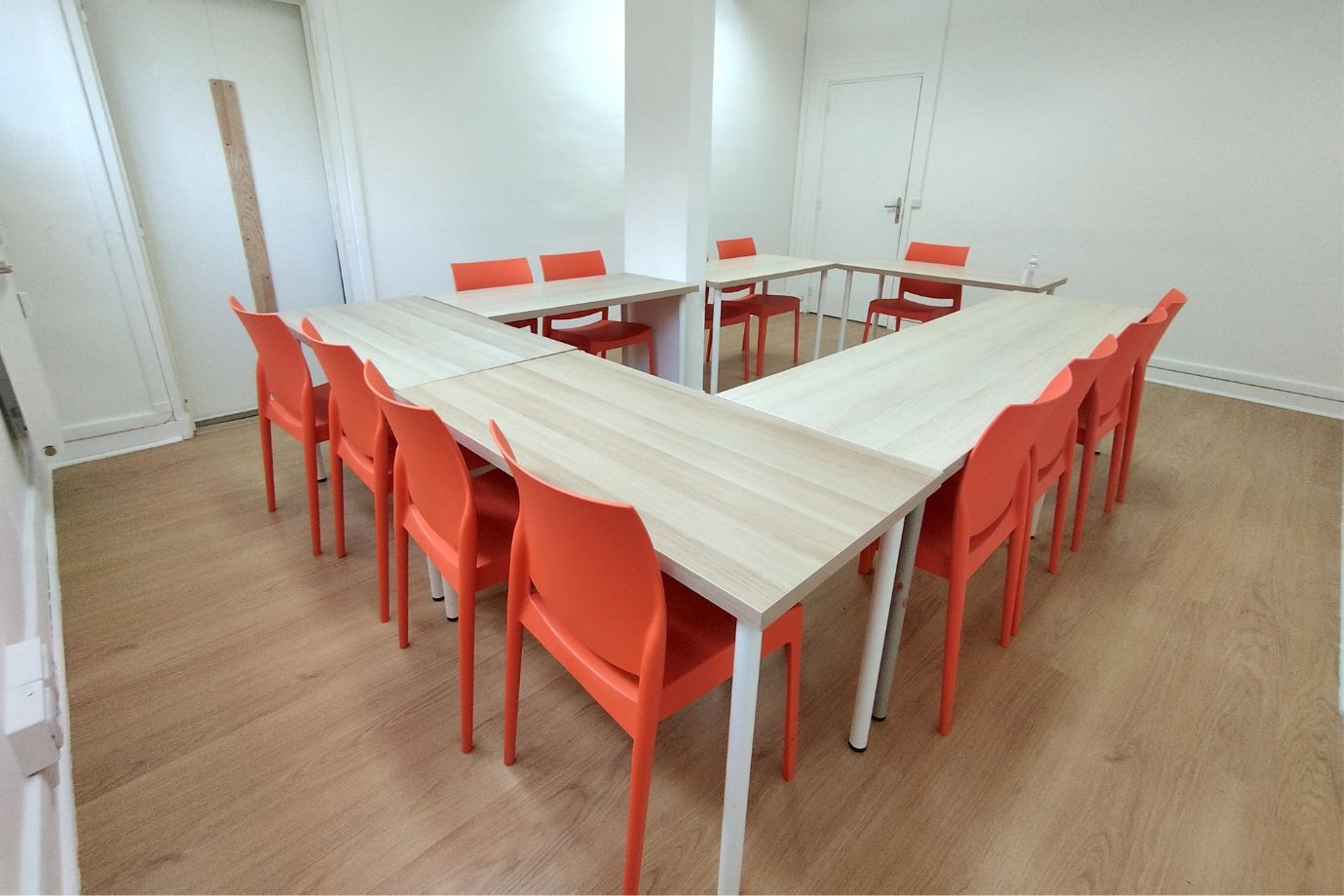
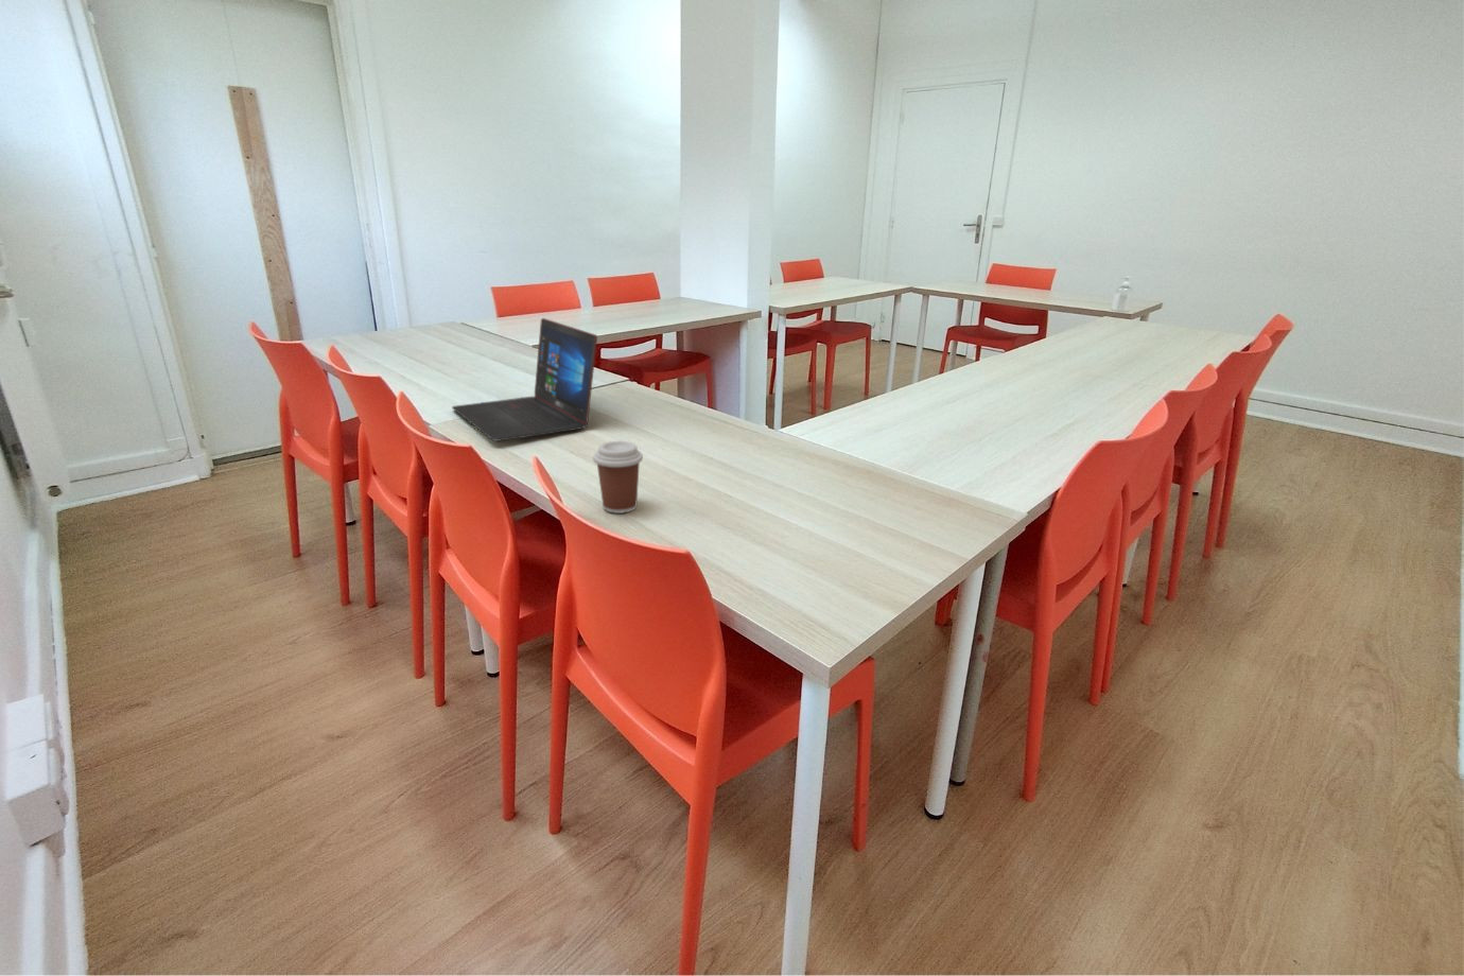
+ coffee cup [591,440,644,514]
+ laptop [451,317,598,442]
